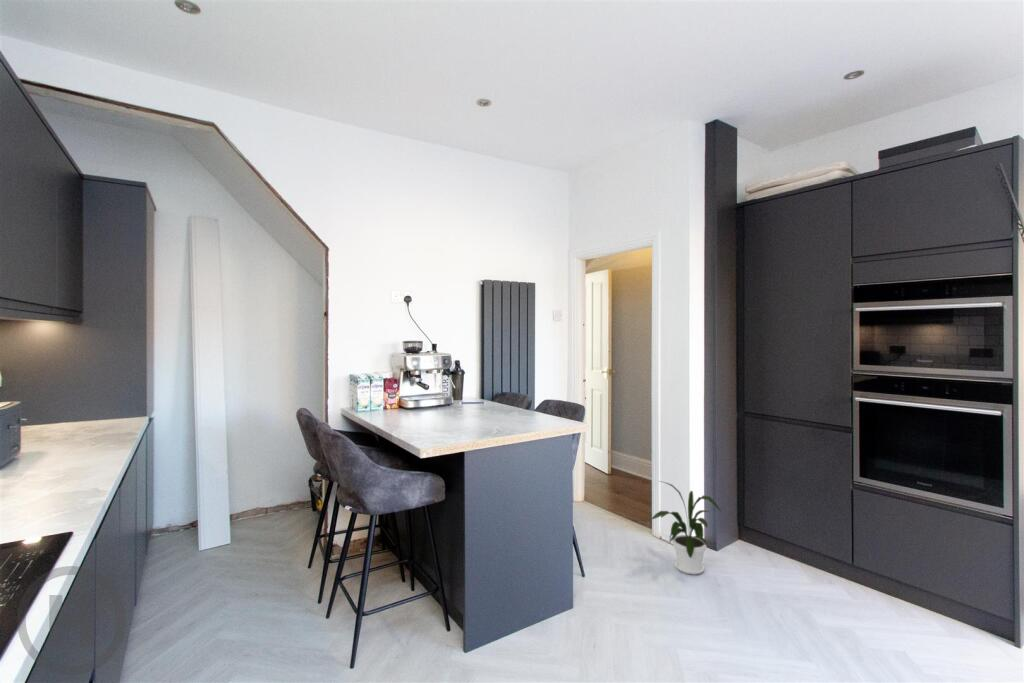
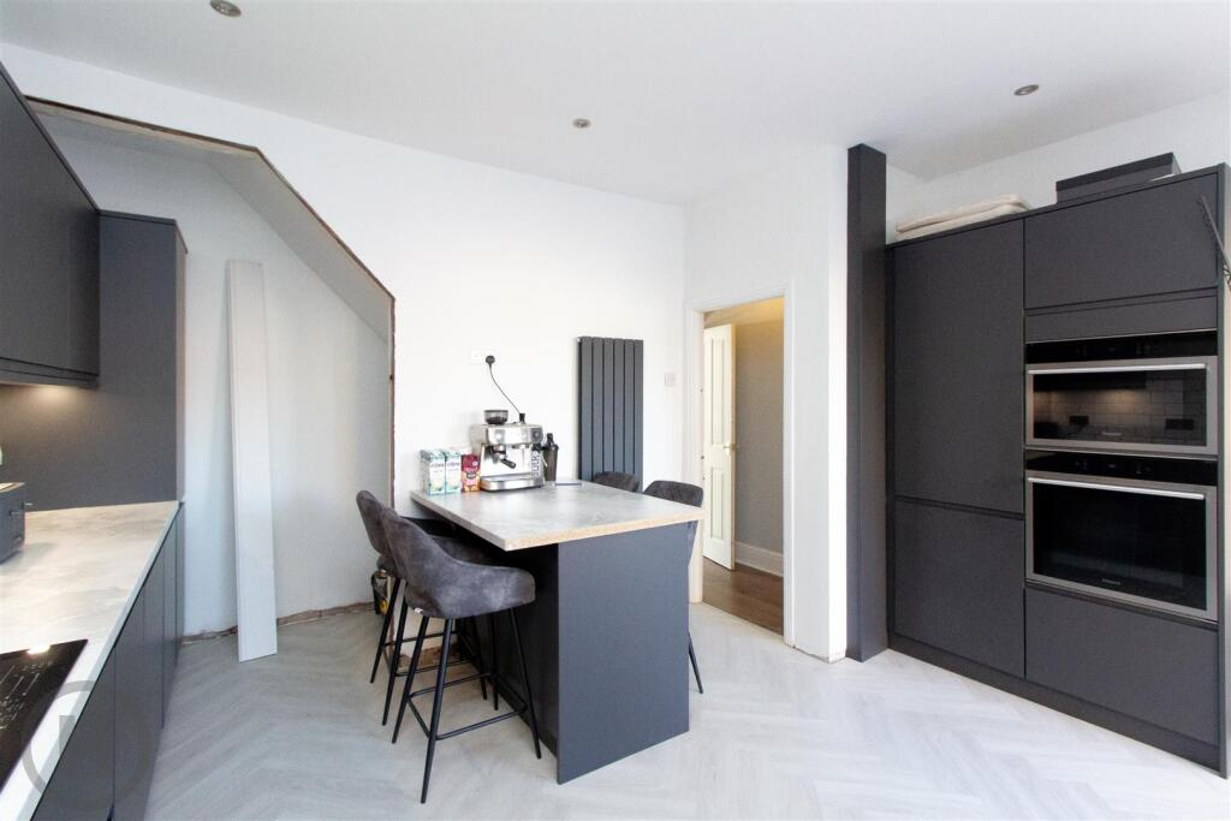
- house plant [648,480,722,576]
